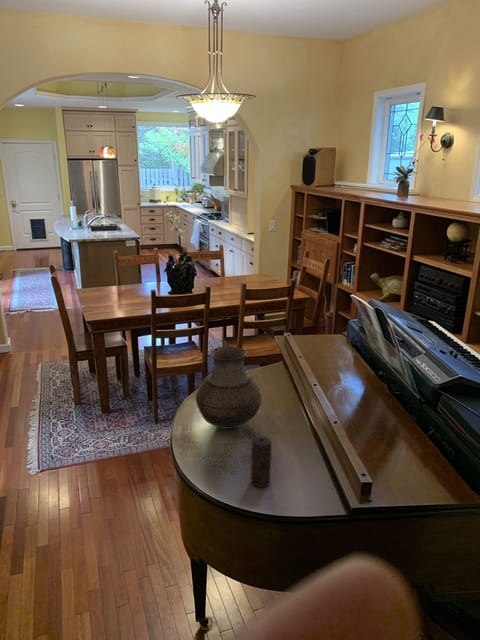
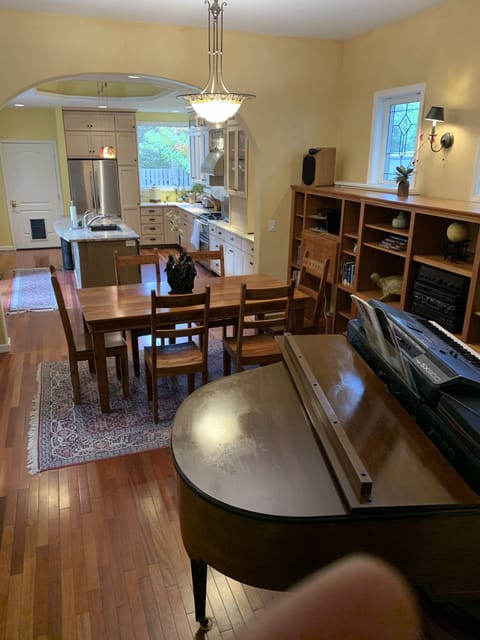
- vase [195,345,262,430]
- candle [250,435,272,488]
